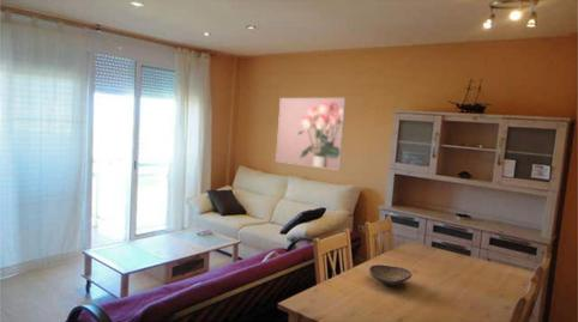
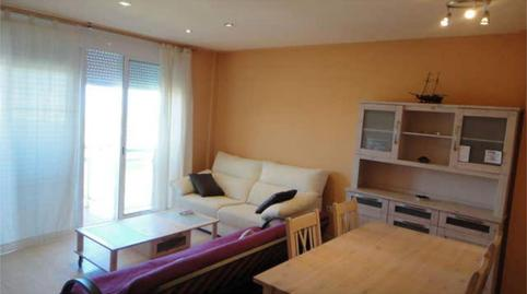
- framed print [275,97,347,171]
- decorative bowl [368,263,413,287]
